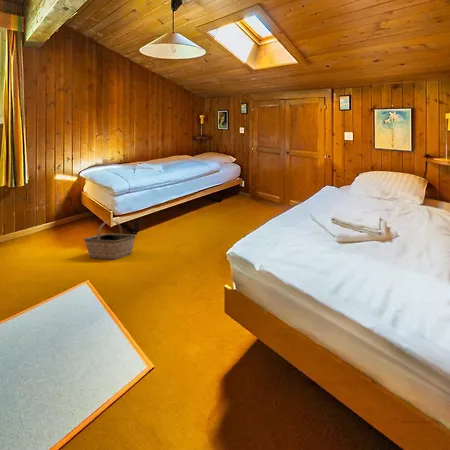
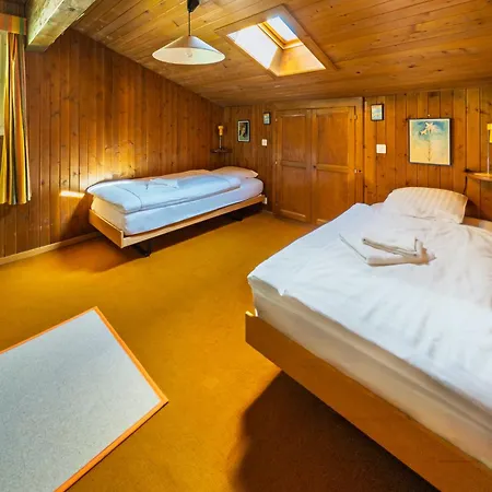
- basket [83,220,137,261]
